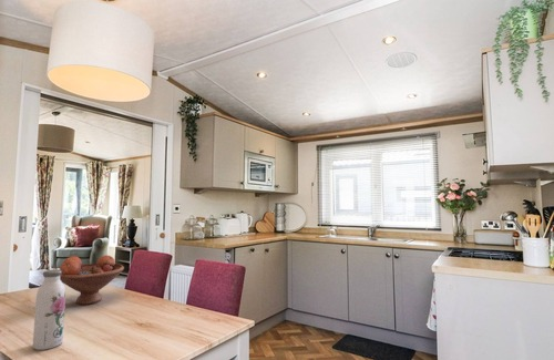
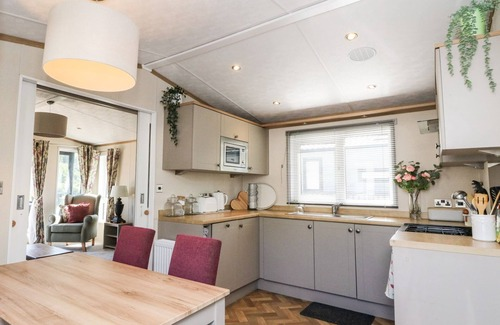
- water bottle [32,268,66,351]
- fruit bowl [59,255,125,306]
